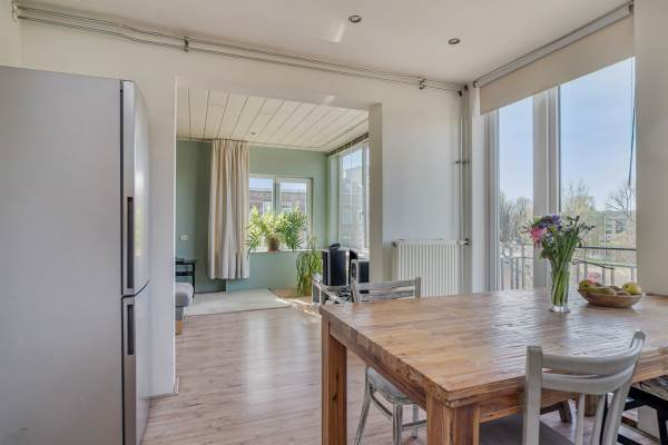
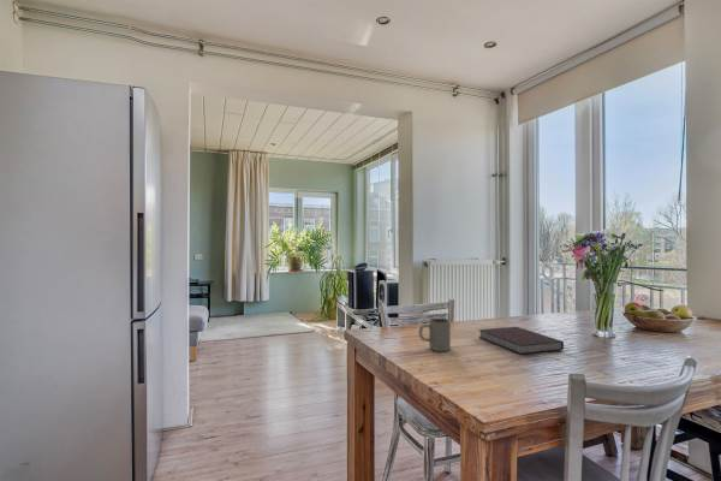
+ notebook [477,326,565,356]
+ mug [417,317,452,352]
